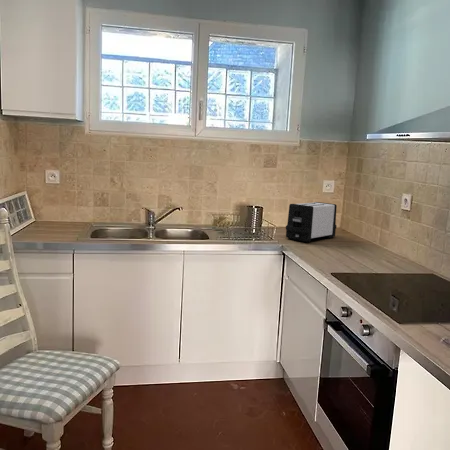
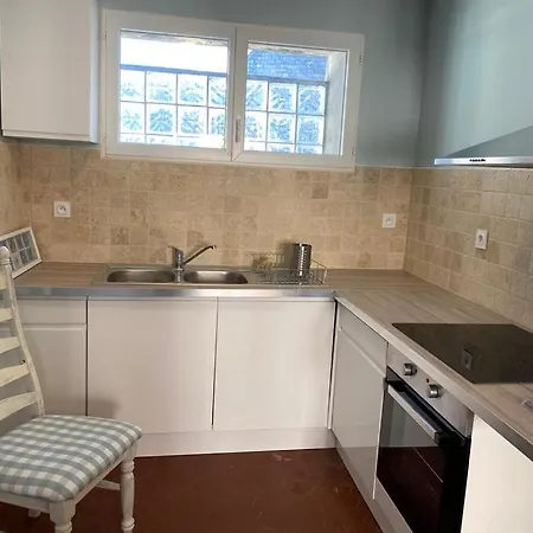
- toaster [285,201,338,243]
